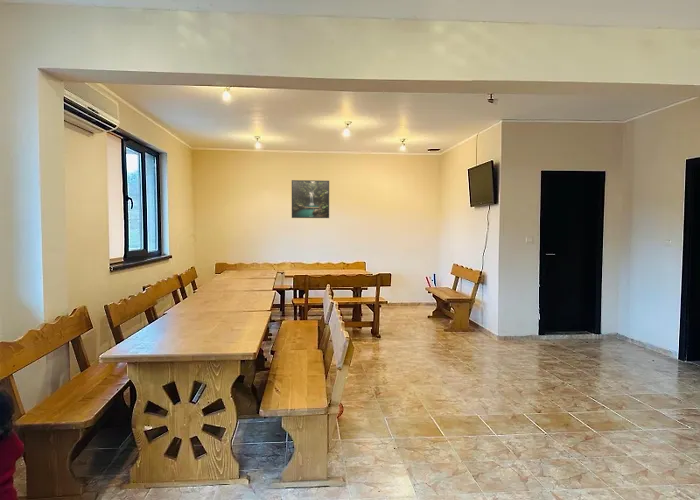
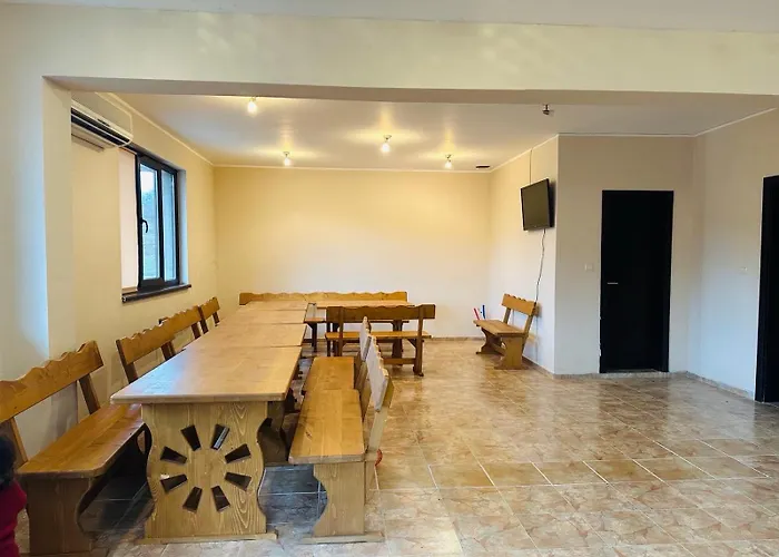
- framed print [291,179,330,219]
